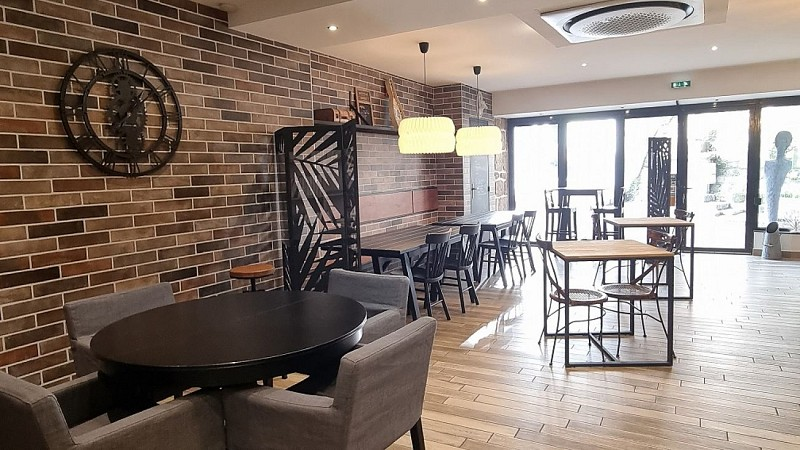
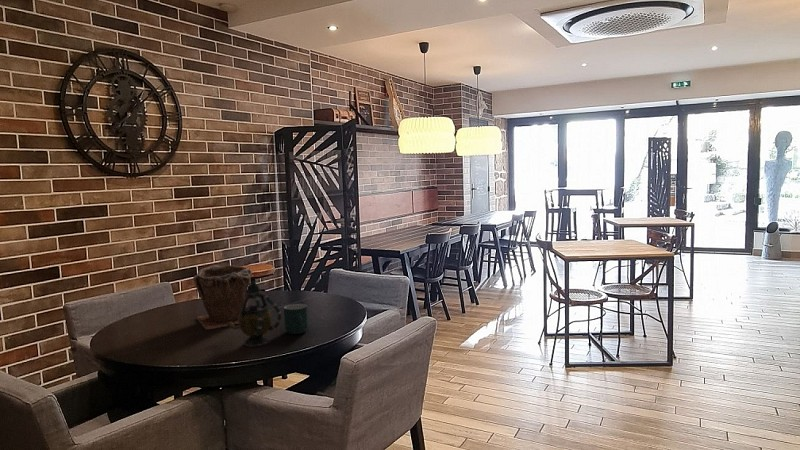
+ teapot [226,280,282,348]
+ plant pot [192,264,253,331]
+ mug [283,303,309,335]
